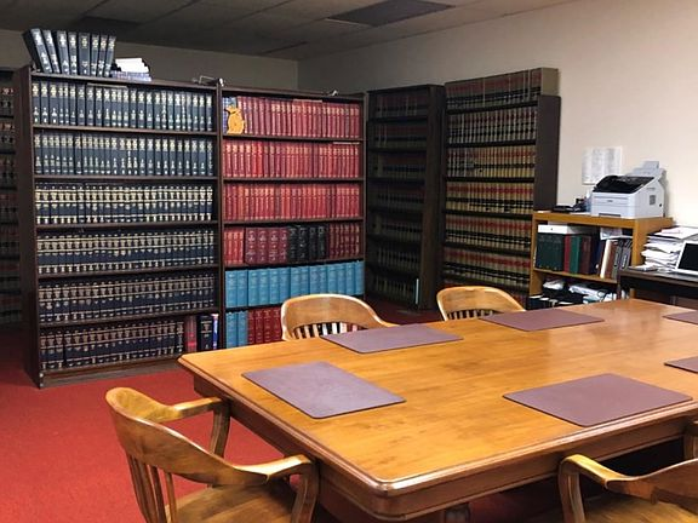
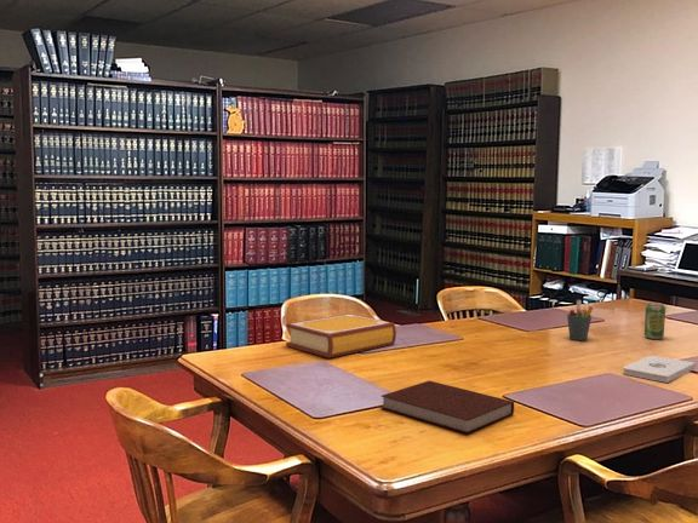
+ notebook [379,379,515,435]
+ notepad [622,355,697,384]
+ pen holder [566,299,594,341]
+ beverage can [643,301,666,340]
+ book [285,312,397,358]
